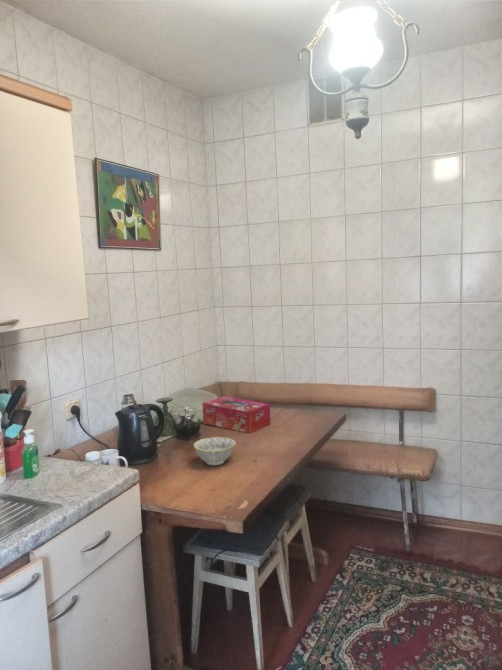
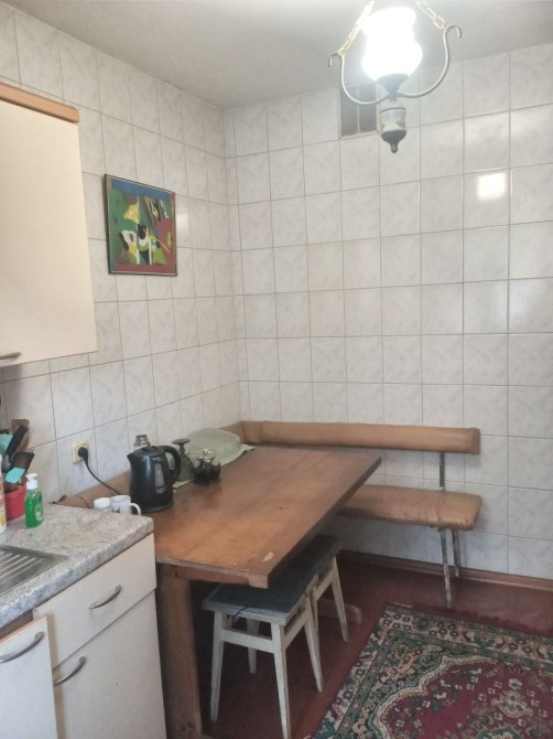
- tissue box [201,395,271,434]
- bowl [193,436,236,466]
